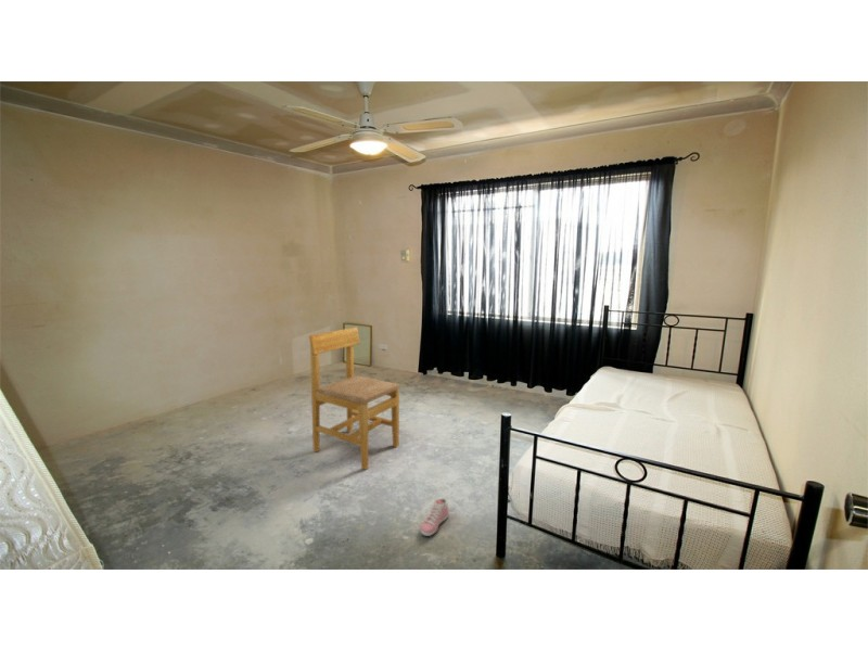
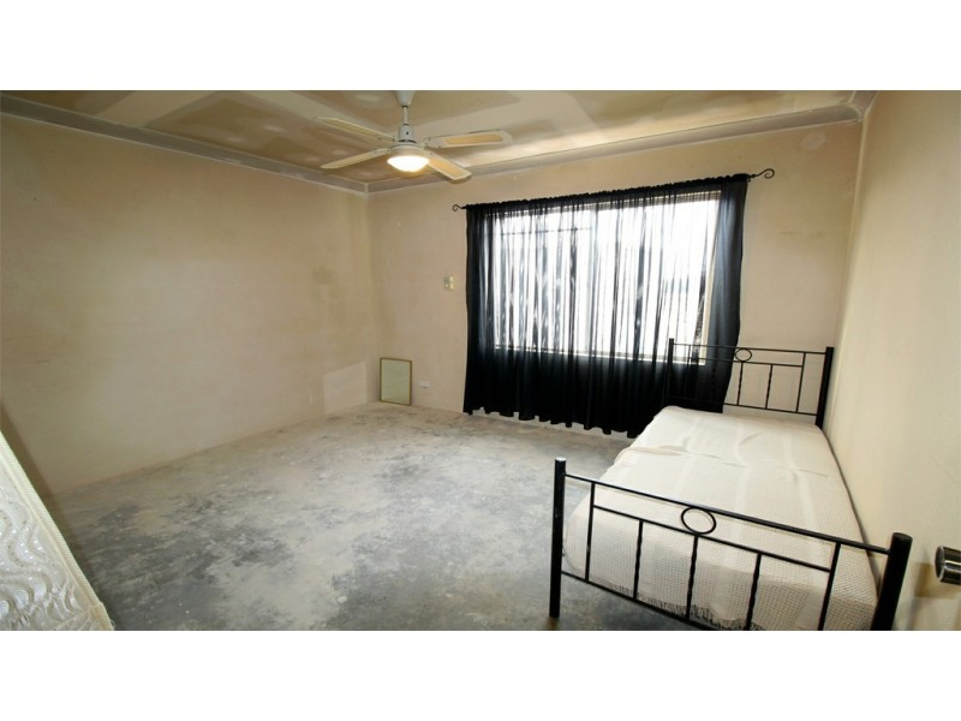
- chair [308,327,400,471]
- sneaker [420,497,450,537]
